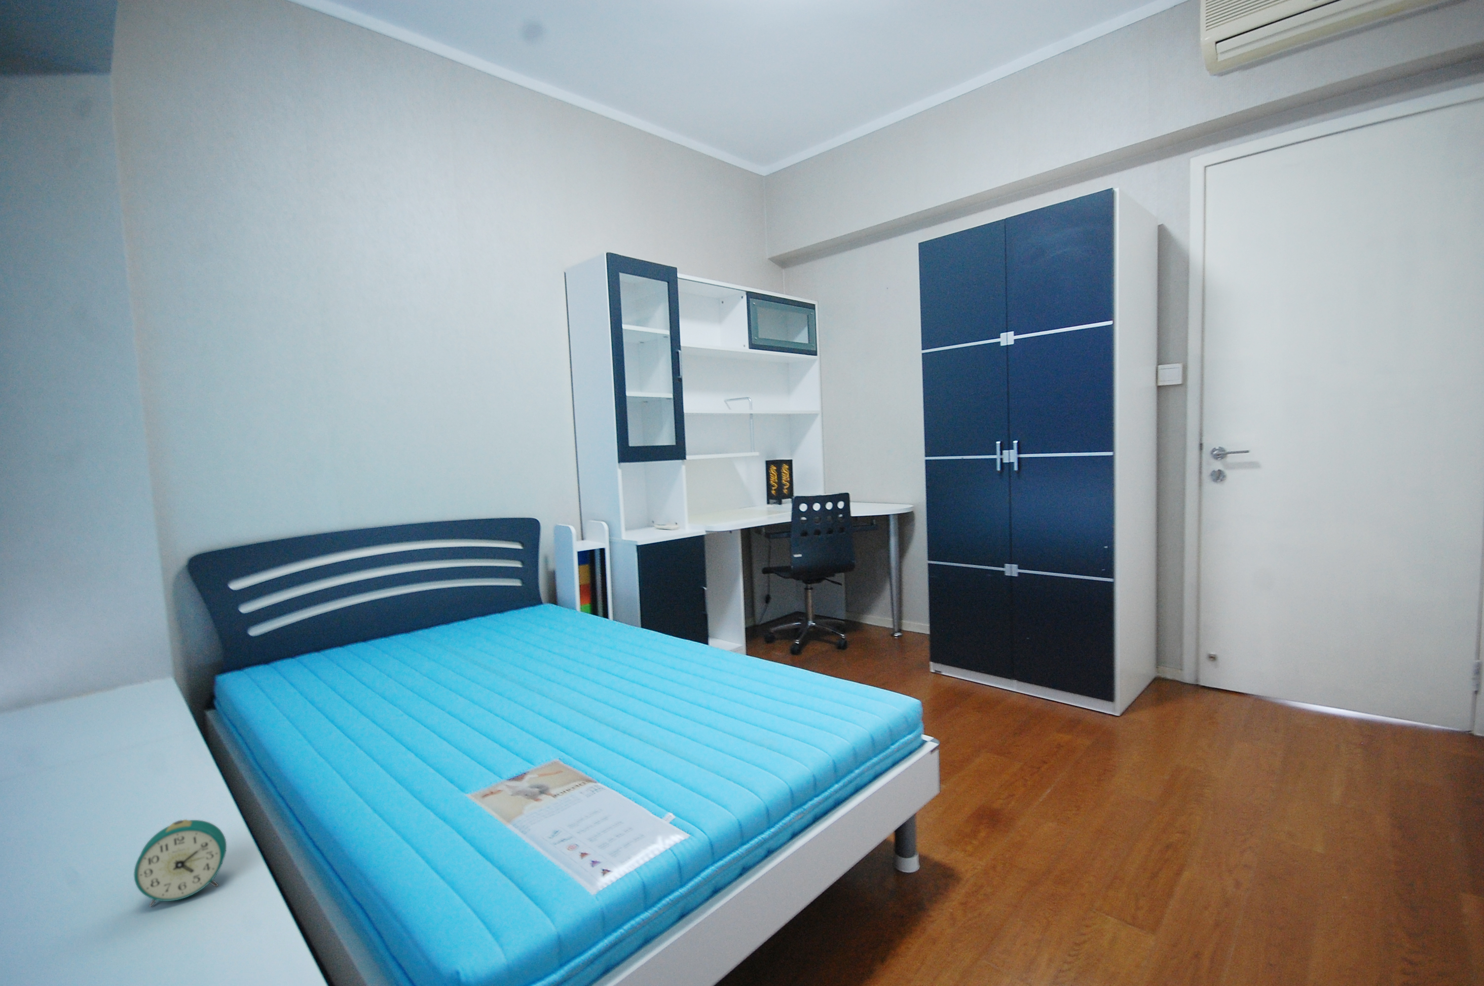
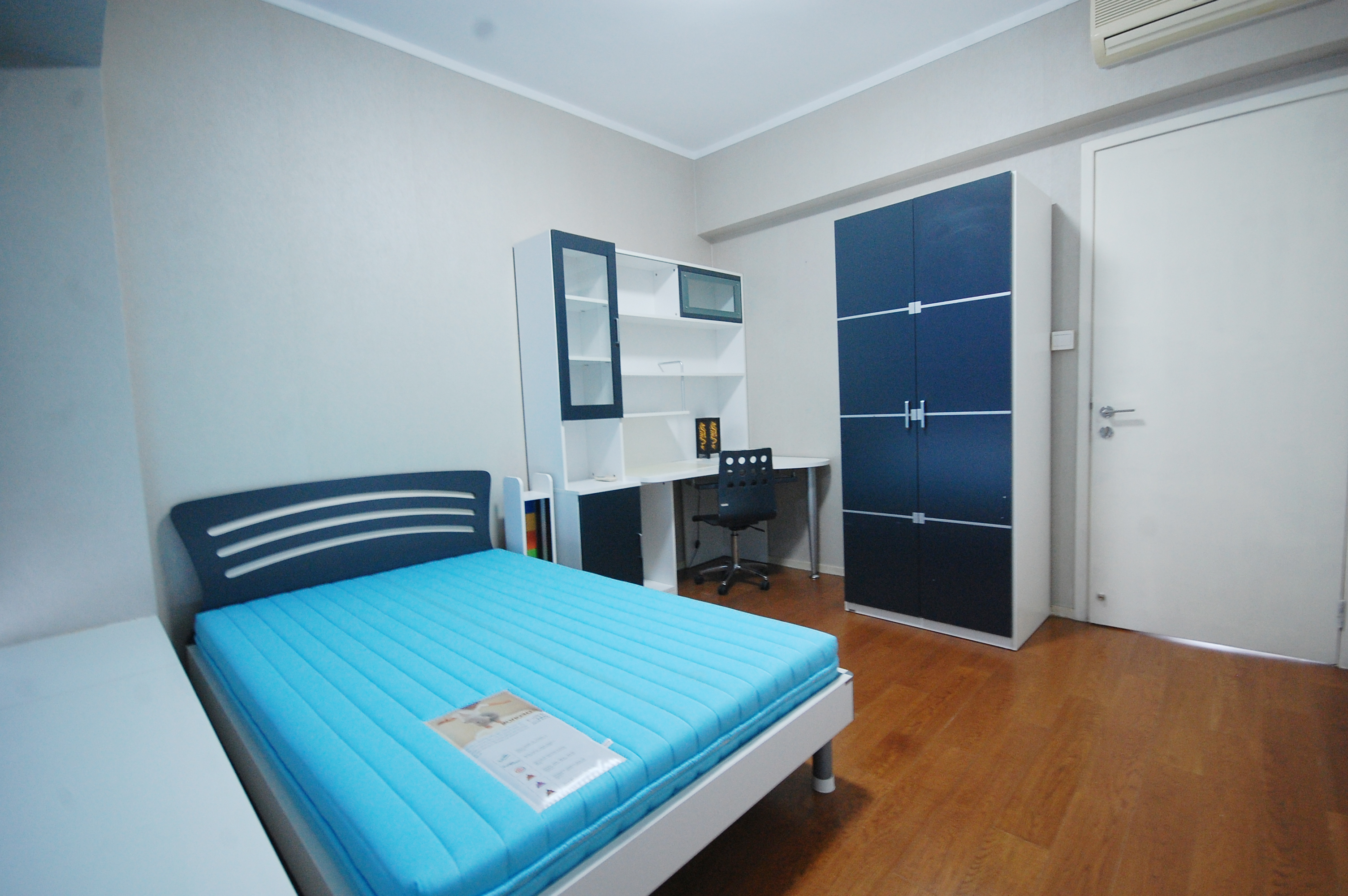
- alarm clock [133,819,227,907]
